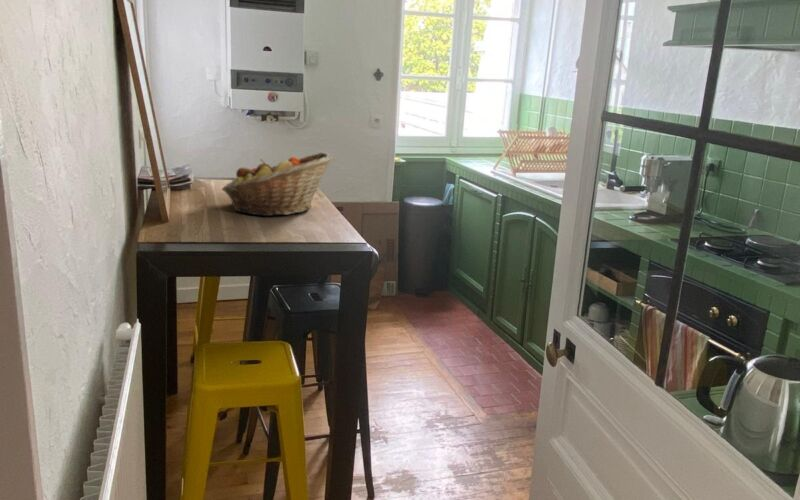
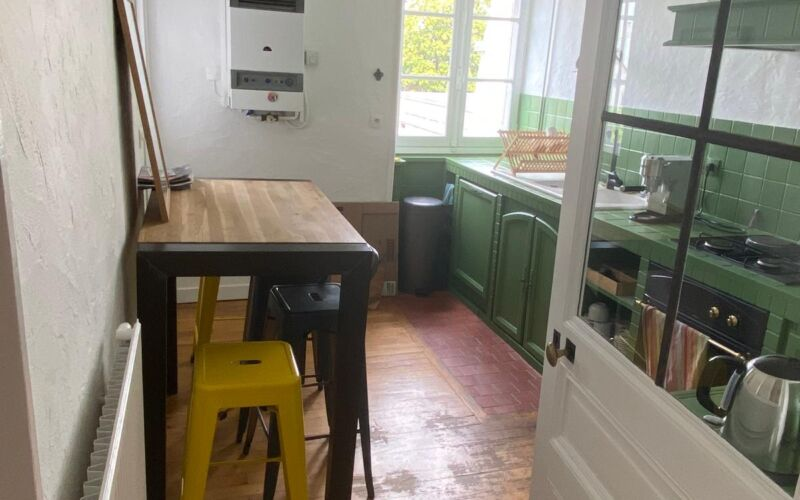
- fruit basket [221,152,334,217]
